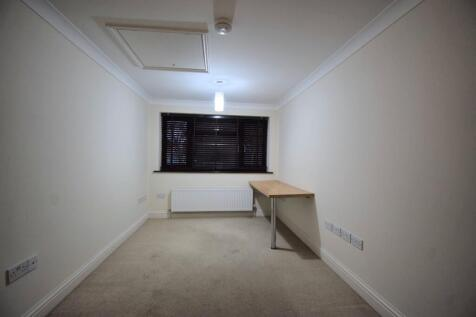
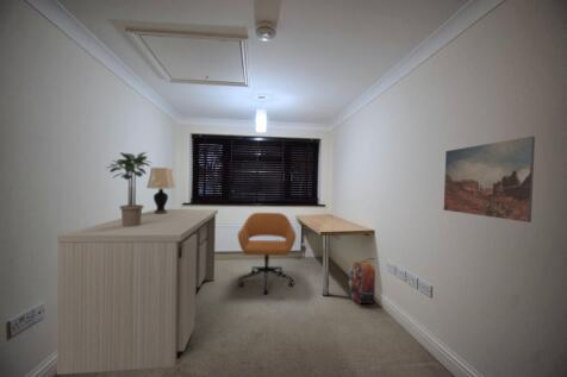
+ backpack [348,257,376,304]
+ desk [56,208,219,376]
+ office chair [237,212,297,296]
+ table lamp [145,166,177,214]
+ wall art [443,136,536,224]
+ potted plant [106,151,152,227]
